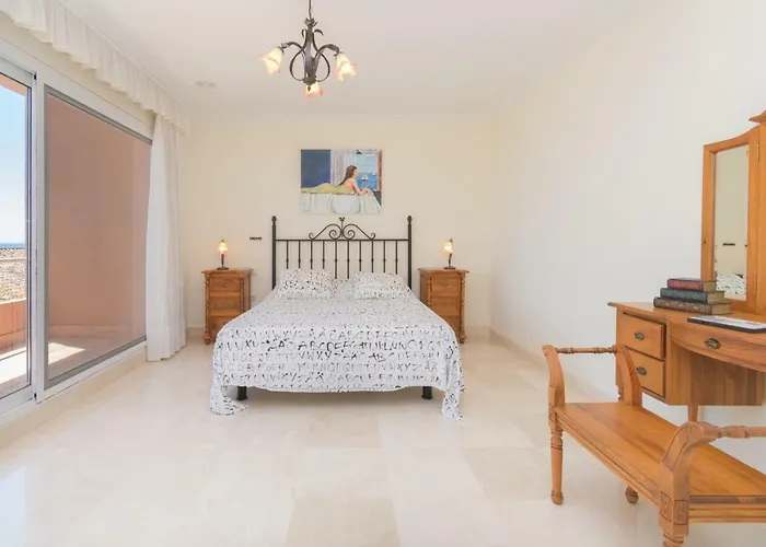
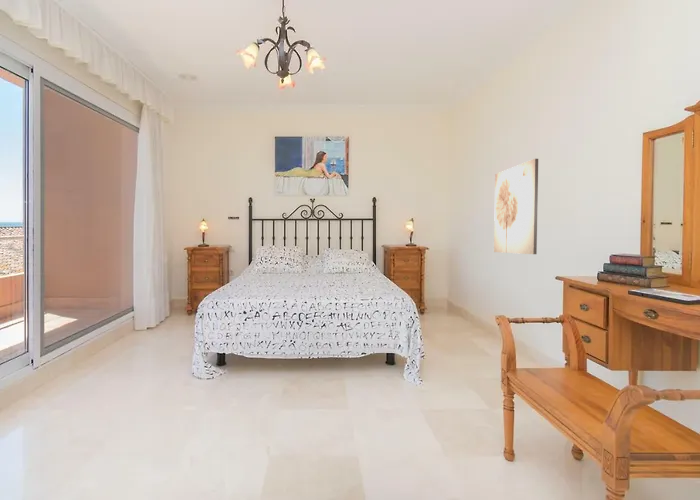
+ wall art [493,158,539,255]
